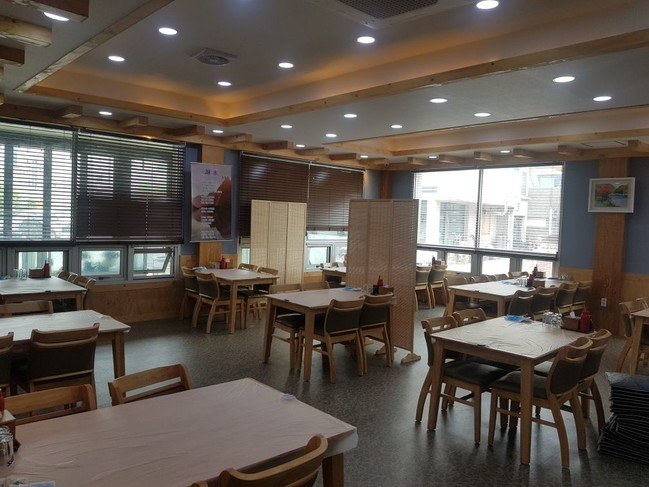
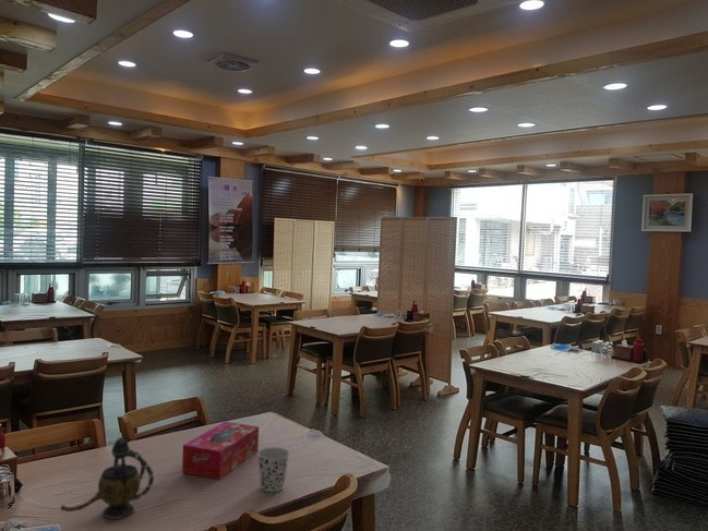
+ teapot [60,436,155,520]
+ tissue box [181,421,260,481]
+ cup [256,446,290,493]
